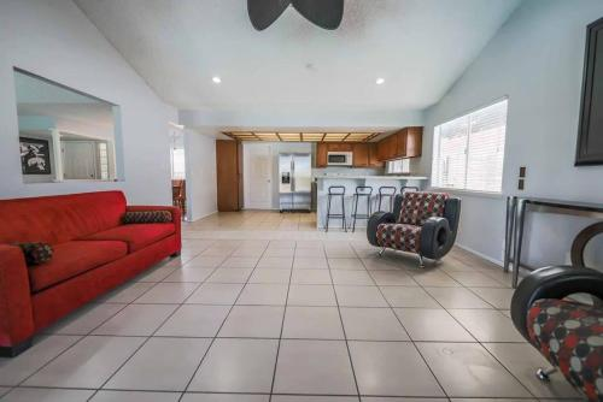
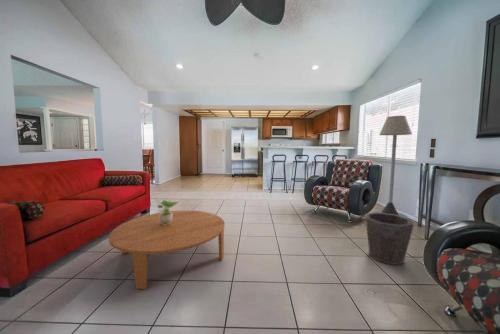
+ potted plant [156,198,179,225]
+ coffee table [108,210,225,290]
+ floor lamp [372,115,413,219]
+ waste bin [365,212,415,266]
